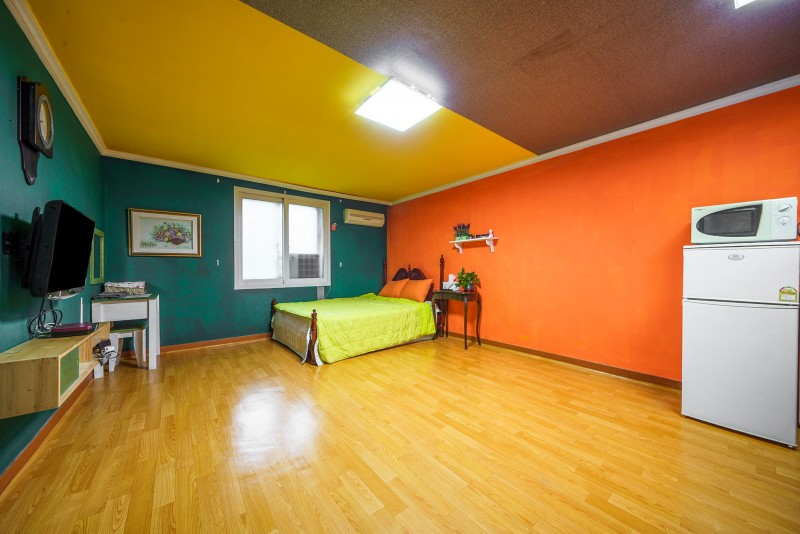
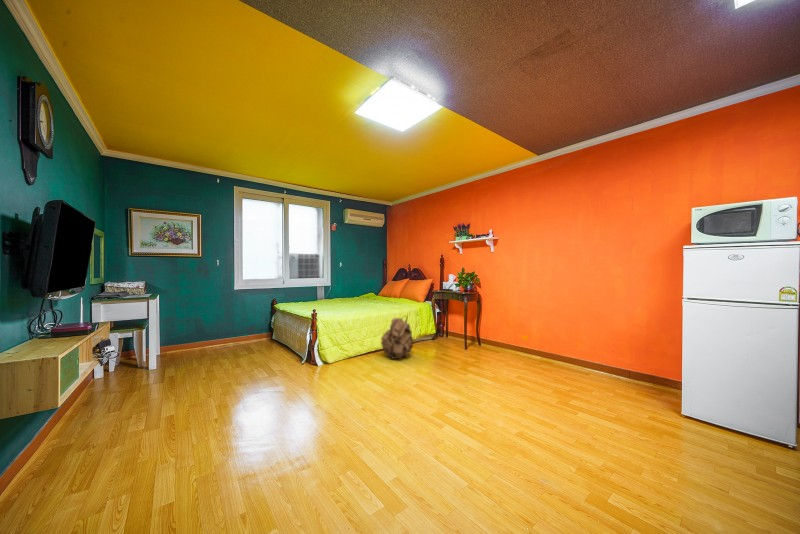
+ backpack [380,315,414,360]
